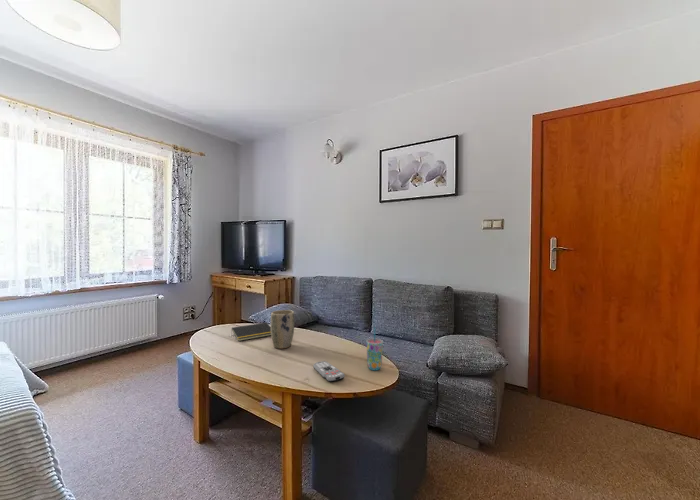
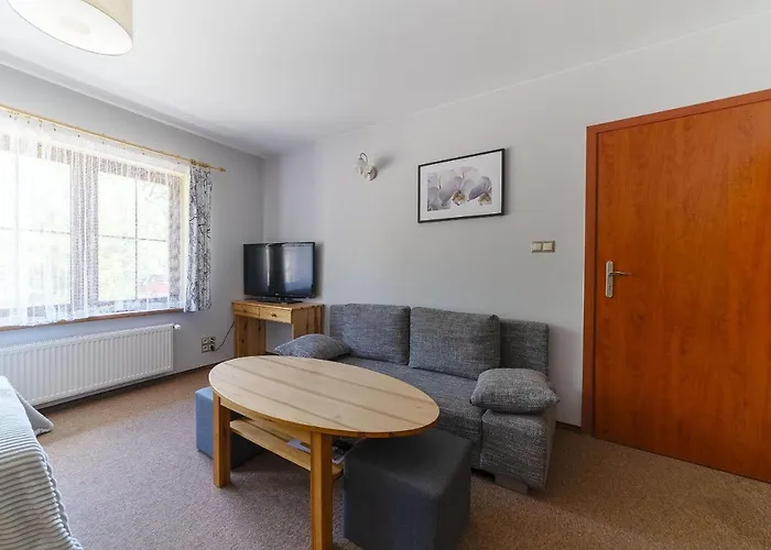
- notepad [230,322,271,342]
- cup [365,326,384,371]
- plant pot [270,309,295,350]
- remote control [312,360,346,383]
